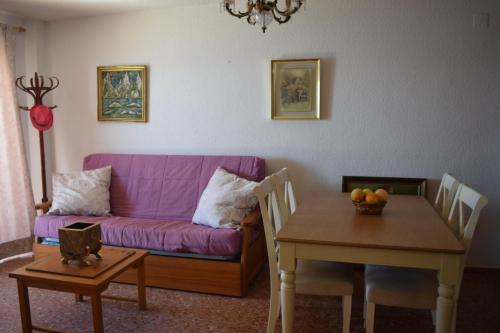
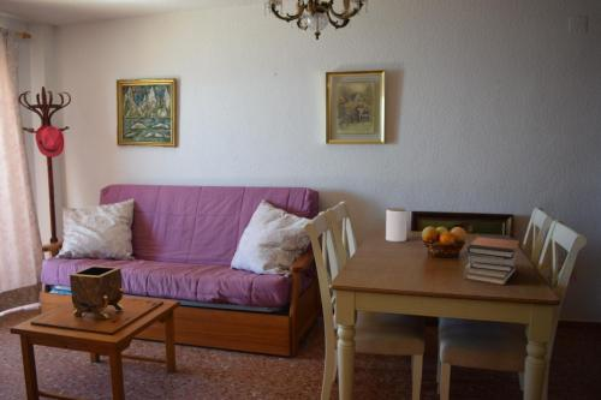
+ jar [385,207,409,243]
+ book stack [463,234,522,286]
